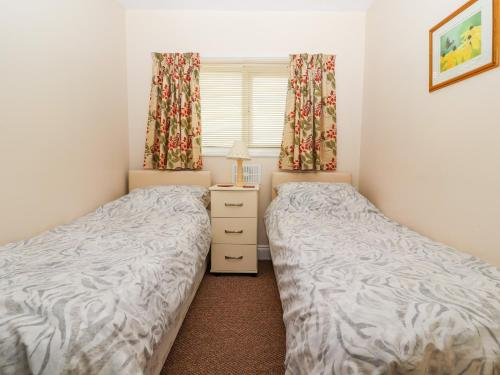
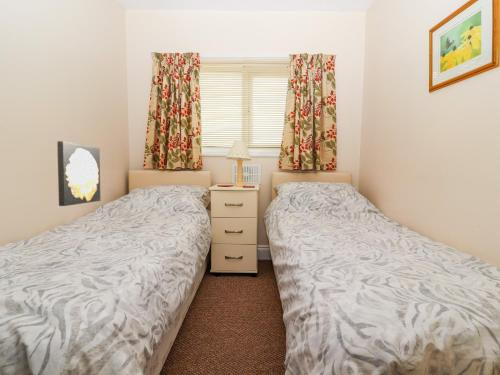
+ wall art [56,140,101,207]
